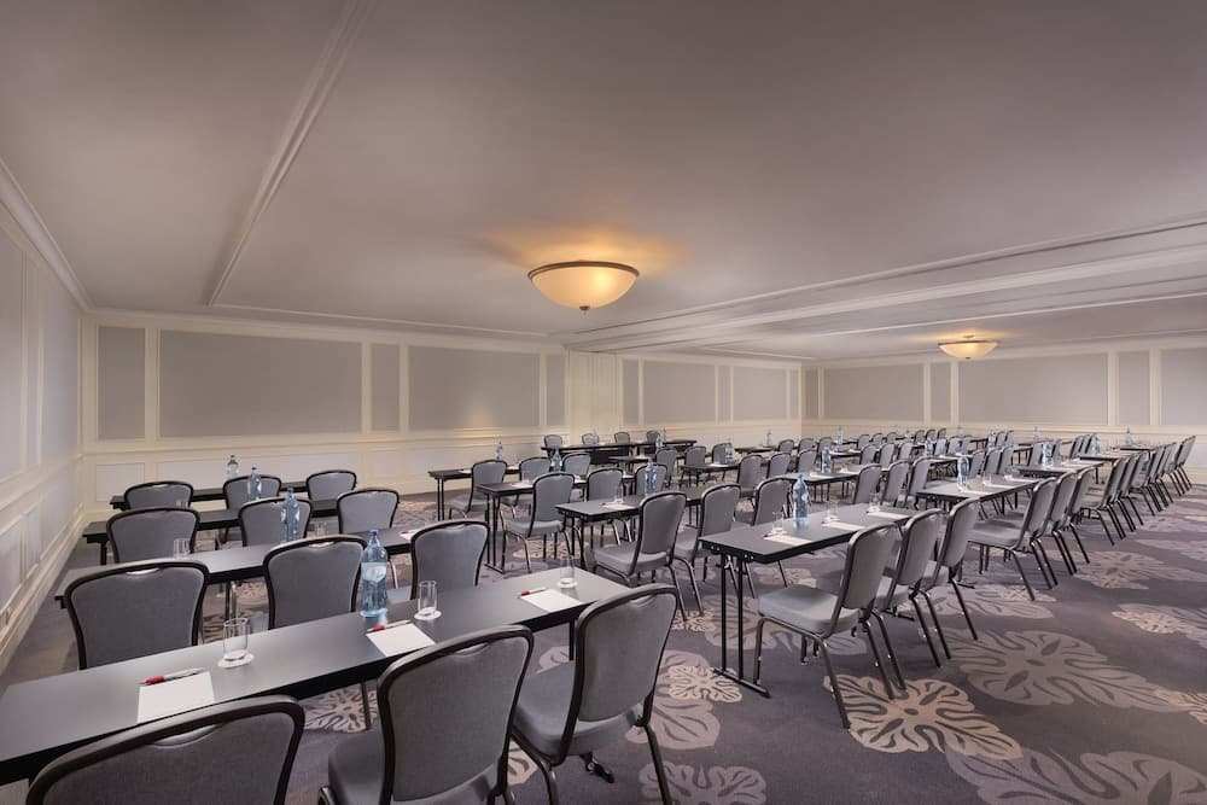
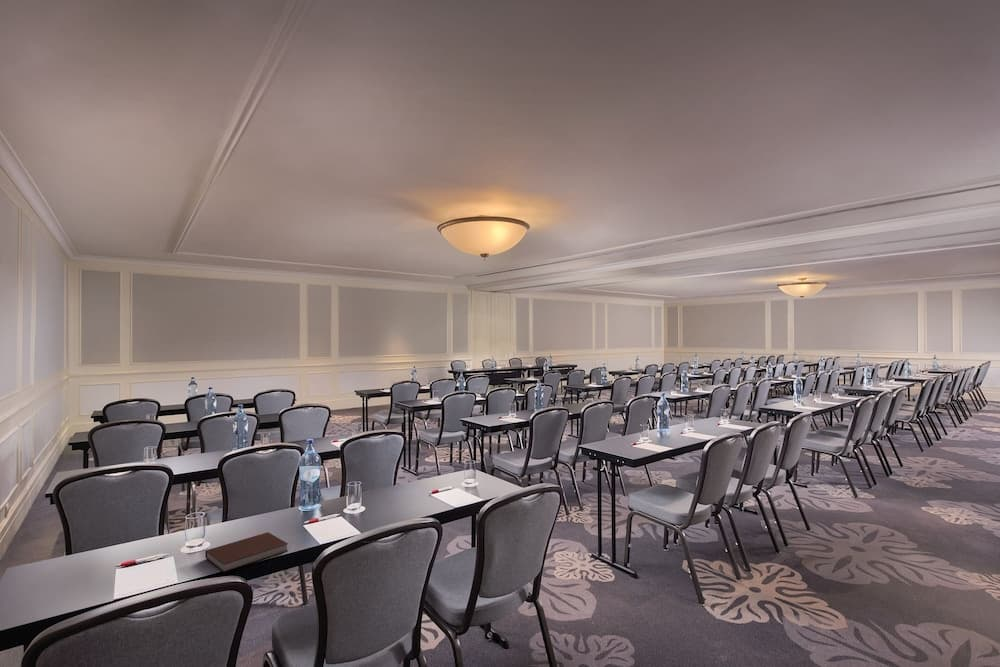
+ notebook [204,531,289,573]
